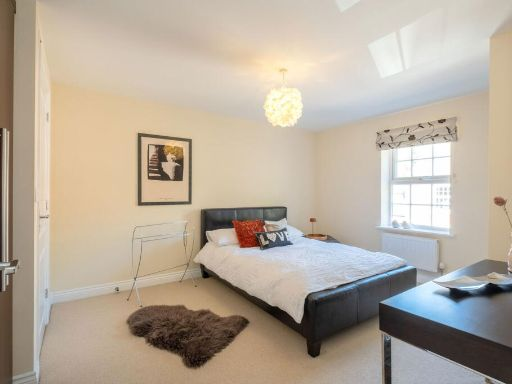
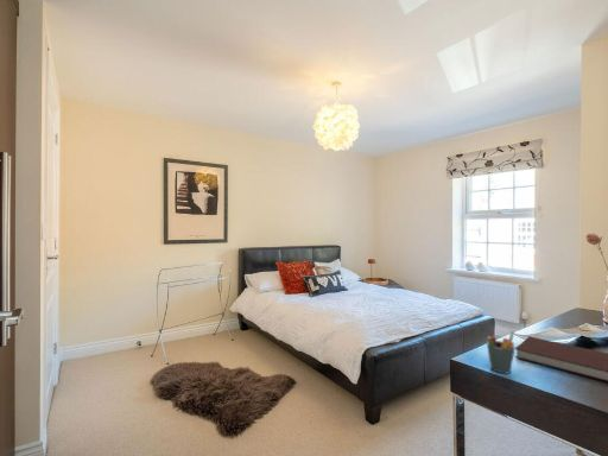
+ notebook [514,336,608,382]
+ pen holder [486,330,517,374]
